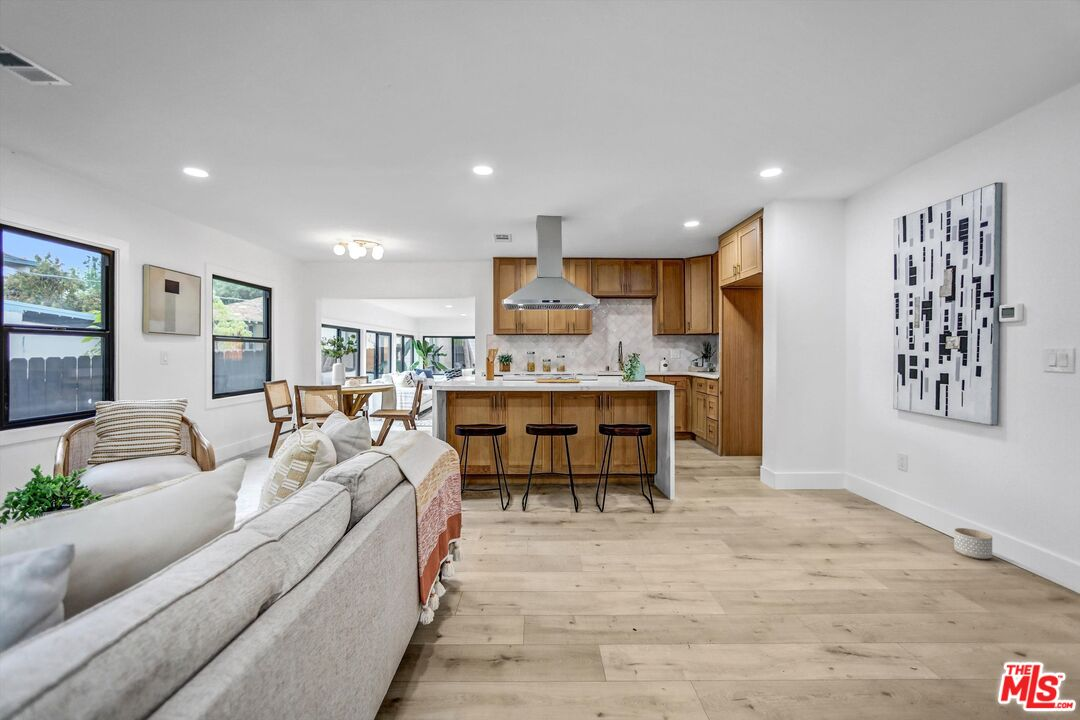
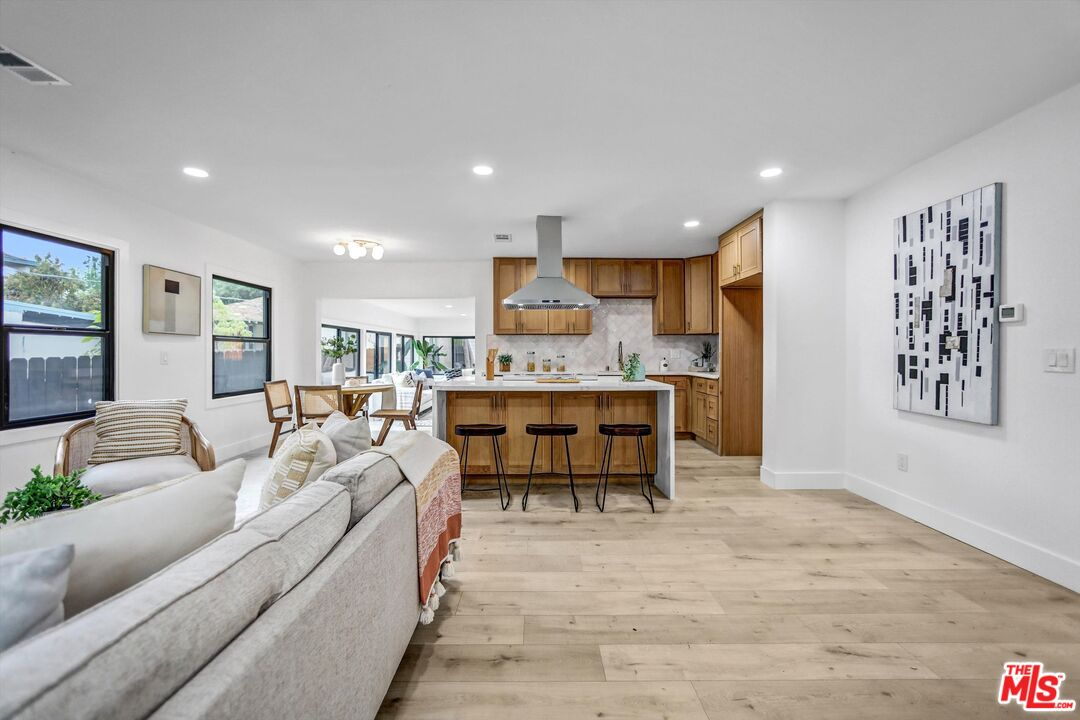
- planter [953,527,993,560]
